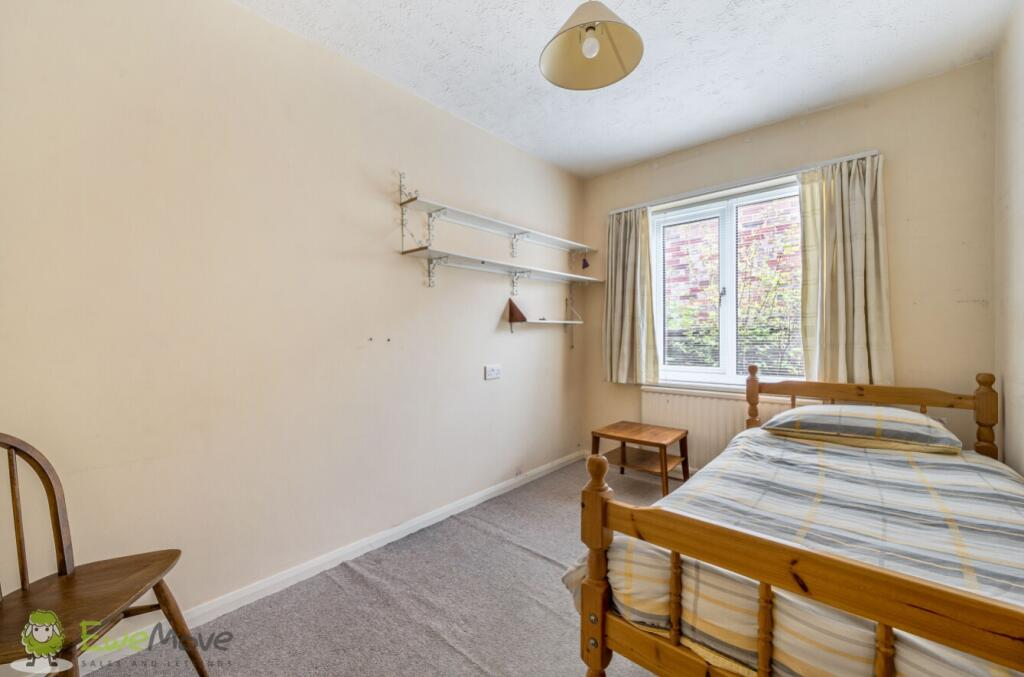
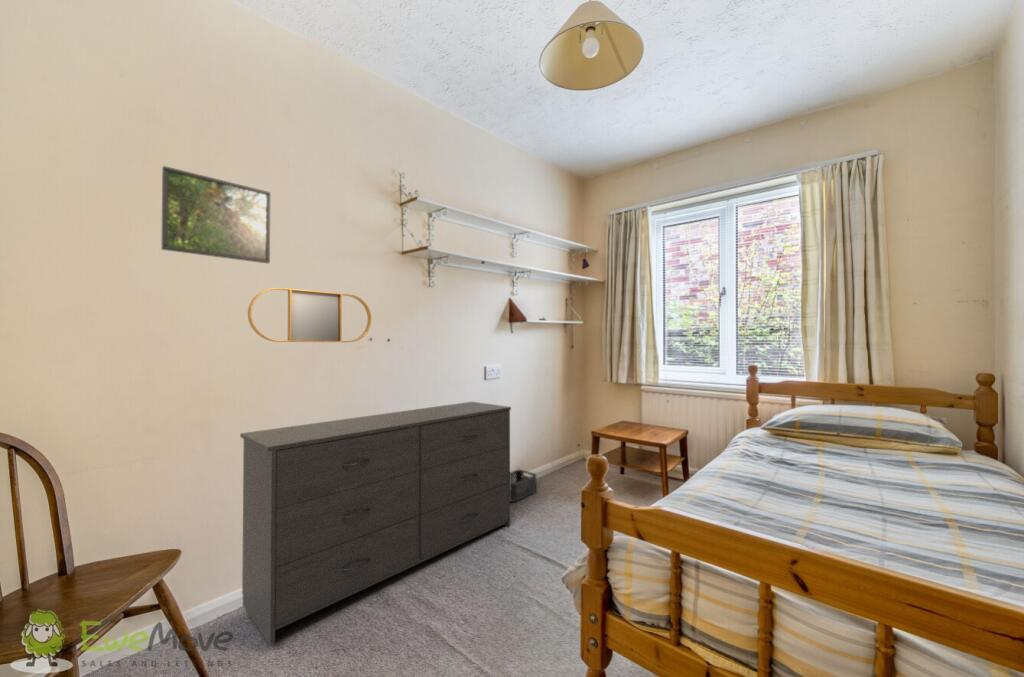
+ dresser [239,401,512,647]
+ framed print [160,165,271,264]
+ storage bin [510,469,537,503]
+ home mirror [247,287,372,343]
